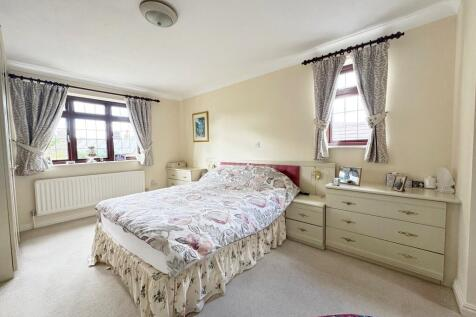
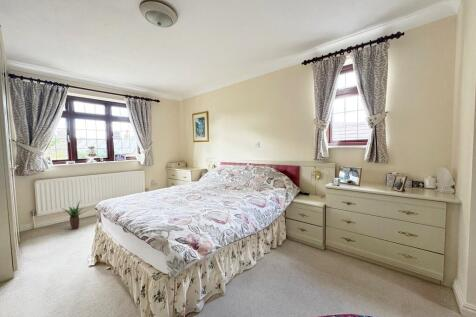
+ potted plant [61,200,89,230]
